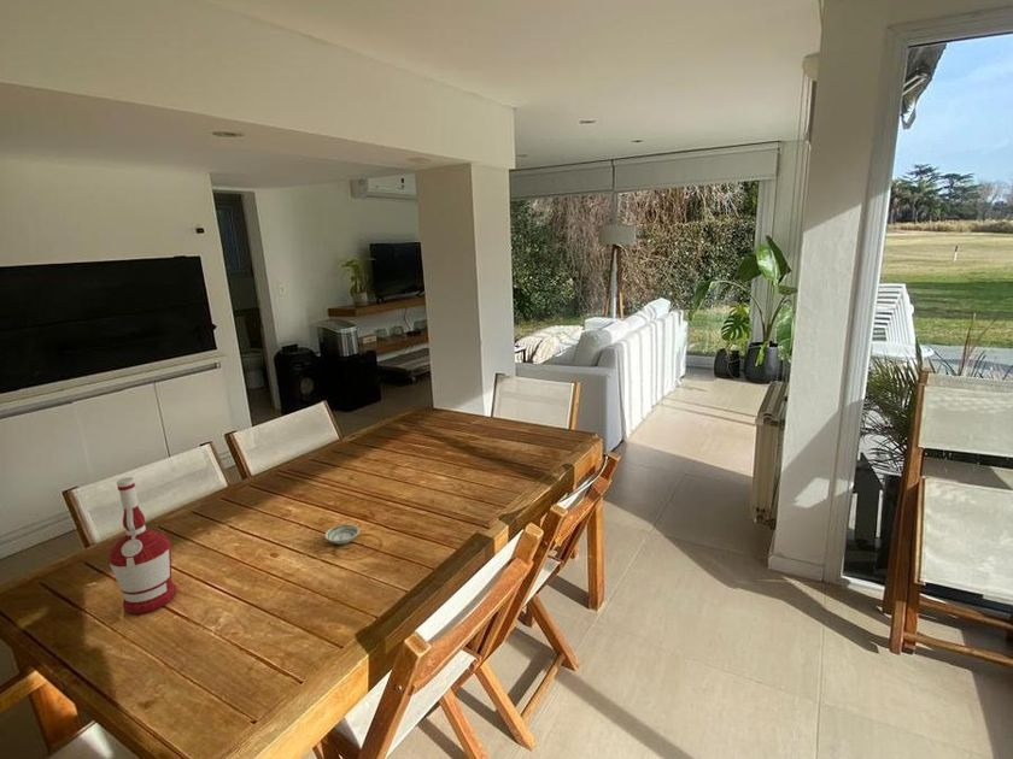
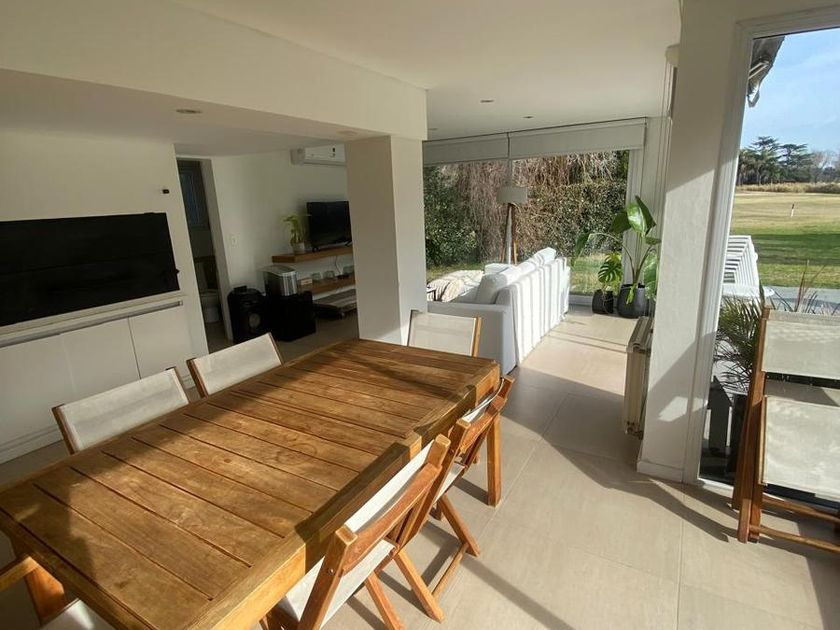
- alcohol [107,476,177,614]
- saucer [323,523,361,546]
